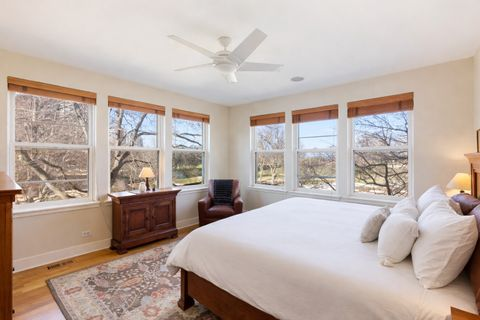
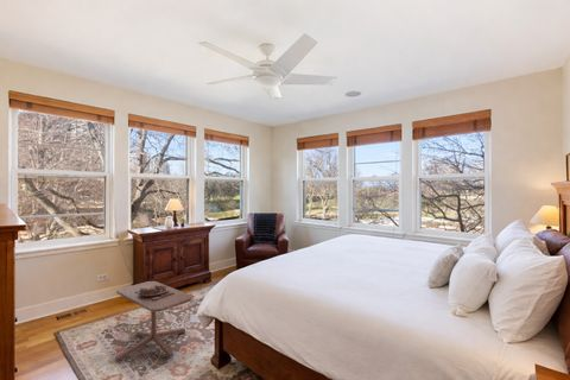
+ side table [114,280,194,363]
